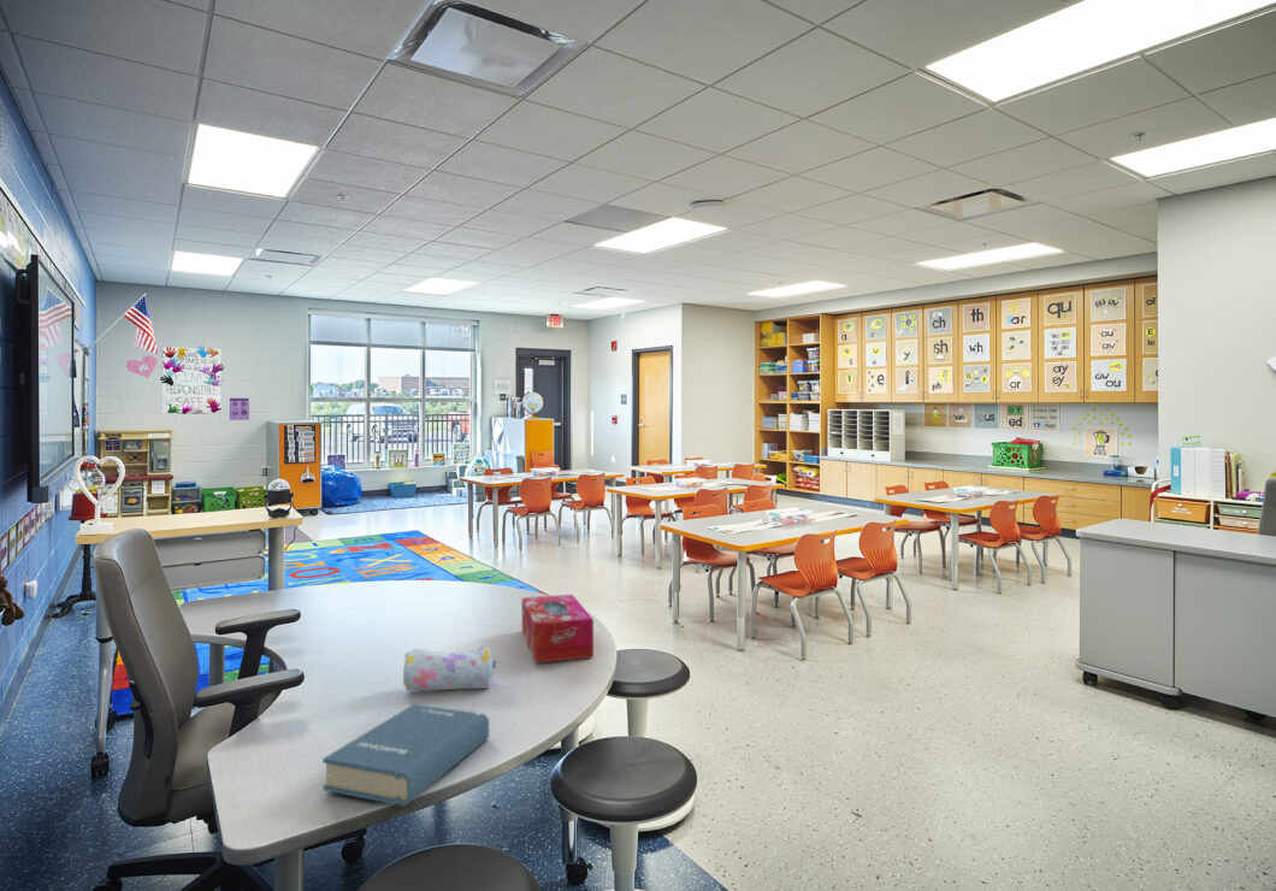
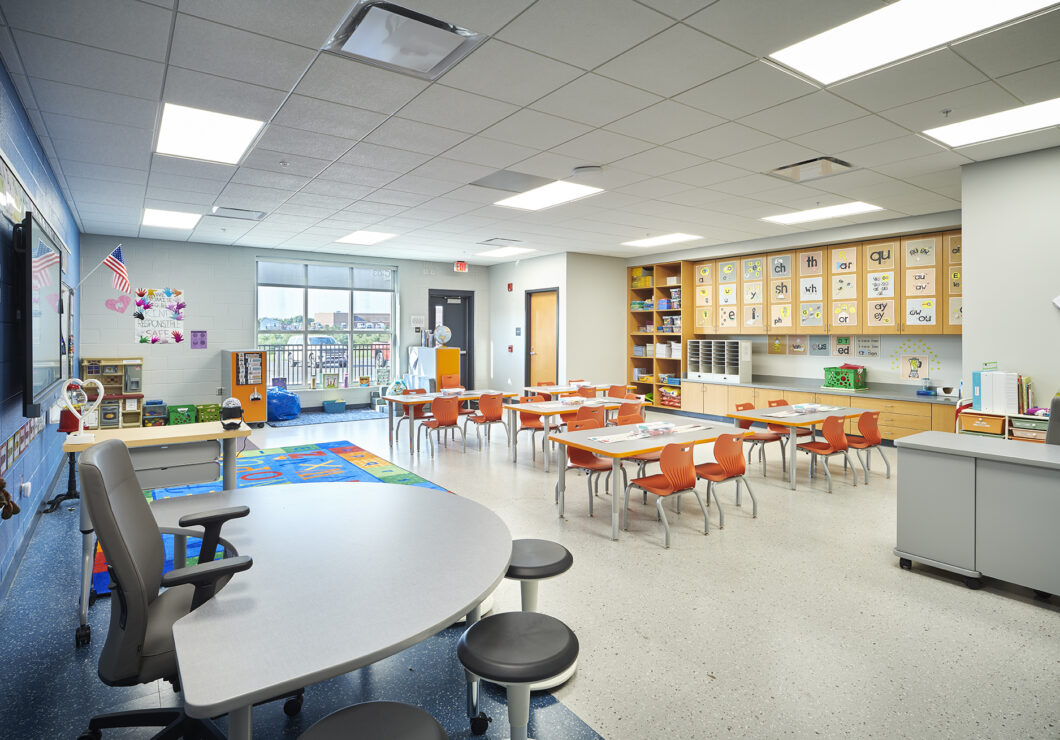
- hardback book [321,703,490,808]
- tissue box [521,594,595,663]
- pencil case [402,644,497,692]
